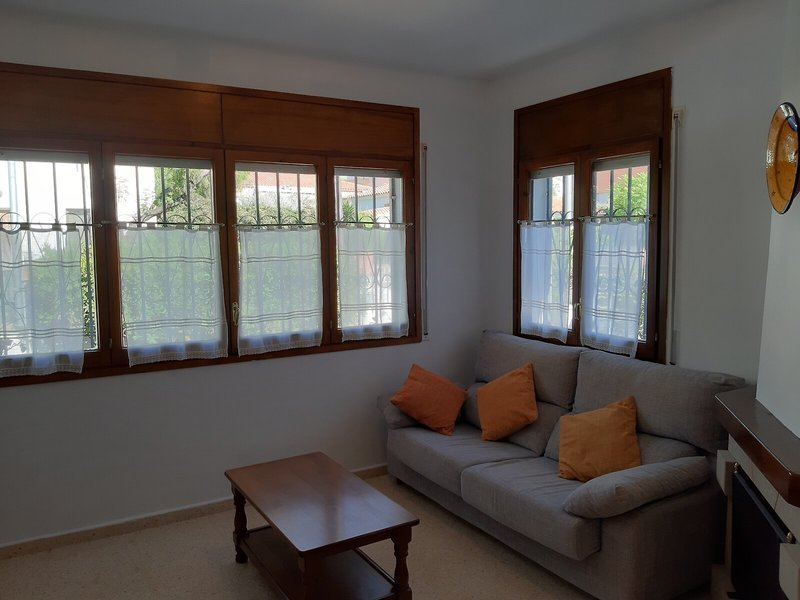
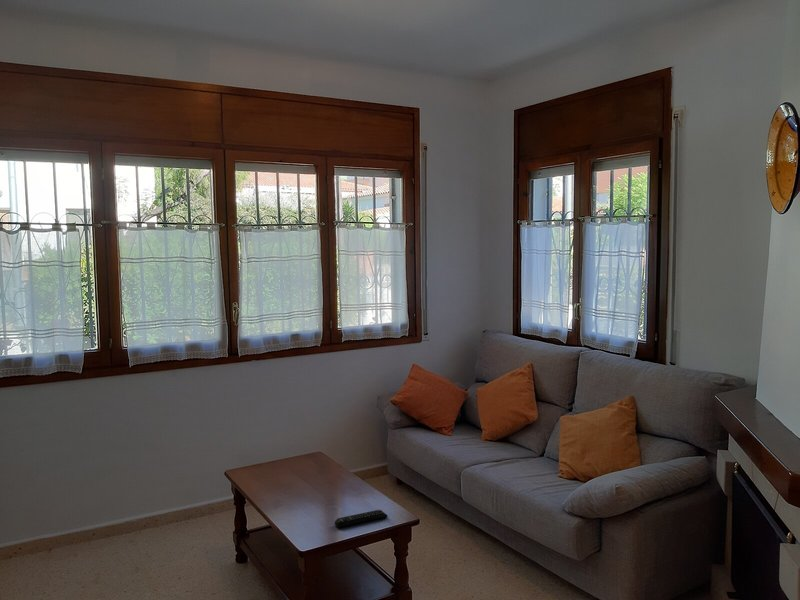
+ remote control [334,509,388,529]
